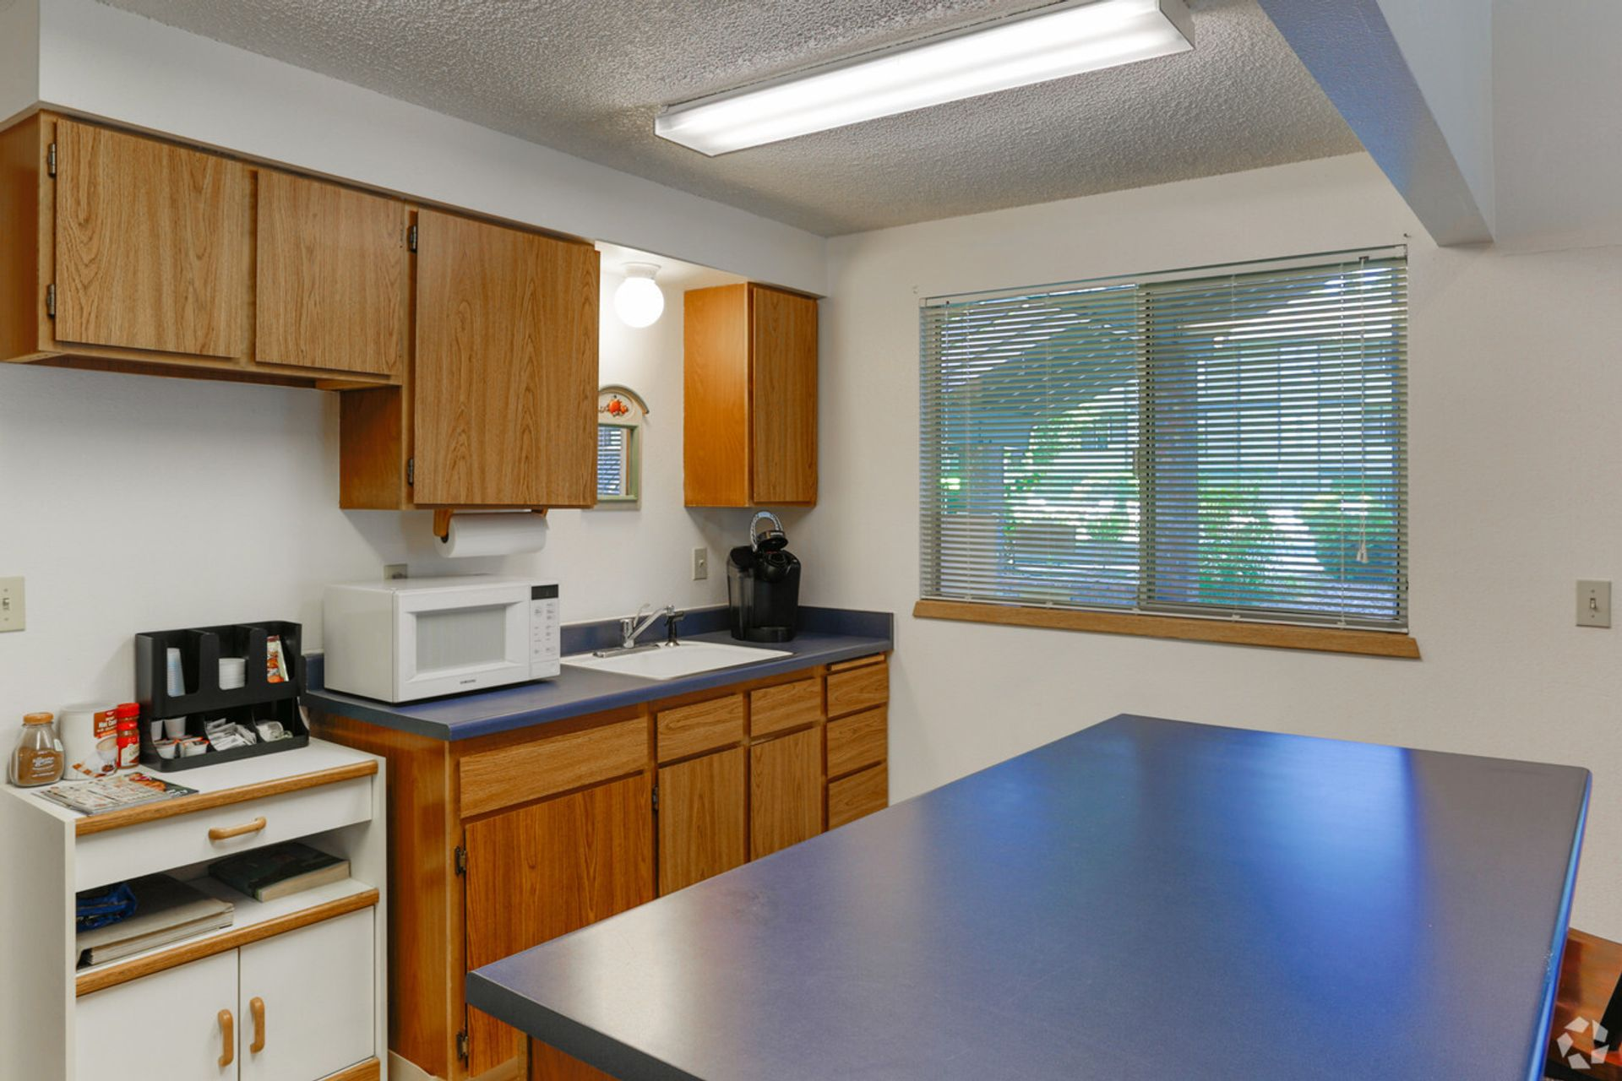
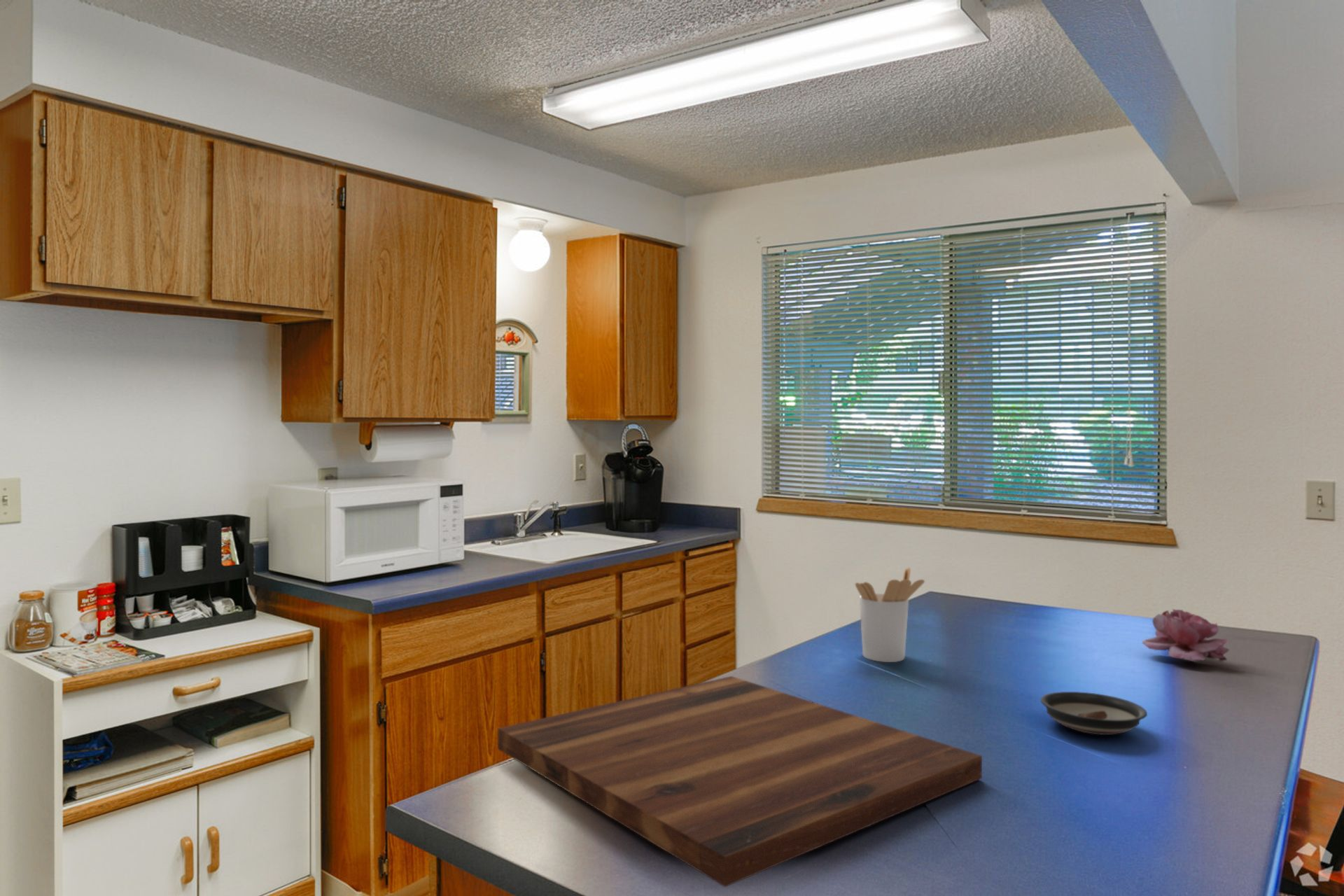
+ cutting board [497,675,983,888]
+ flower [1142,608,1230,663]
+ utensil holder [855,567,925,663]
+ saucer [1040,691,1148,736]
